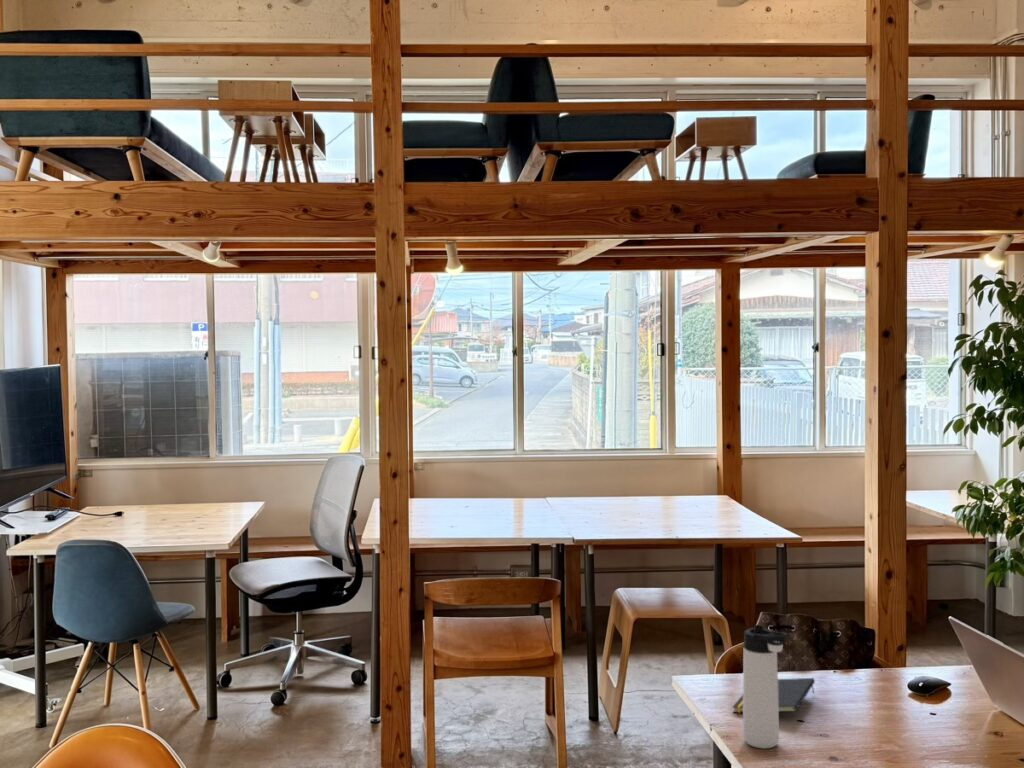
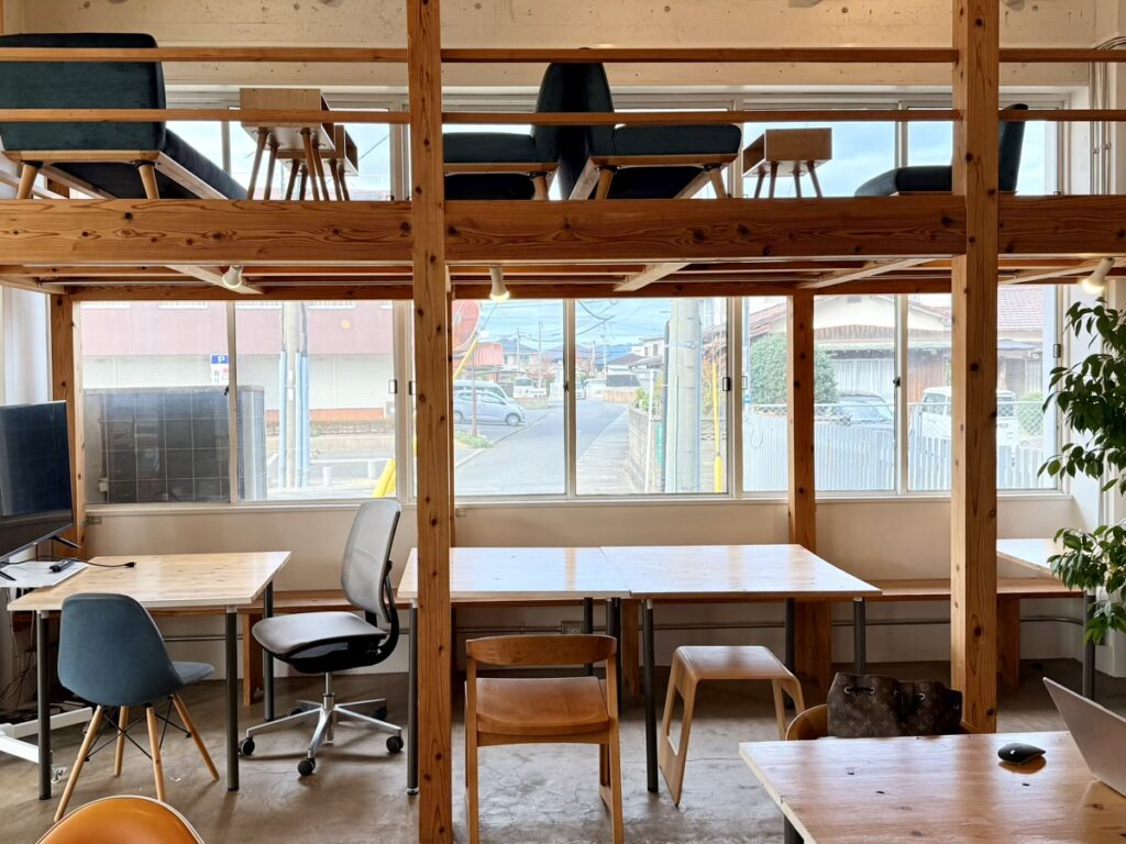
- notepad [731,677,816,714]
- thermos bottle [742,624,788,749]
